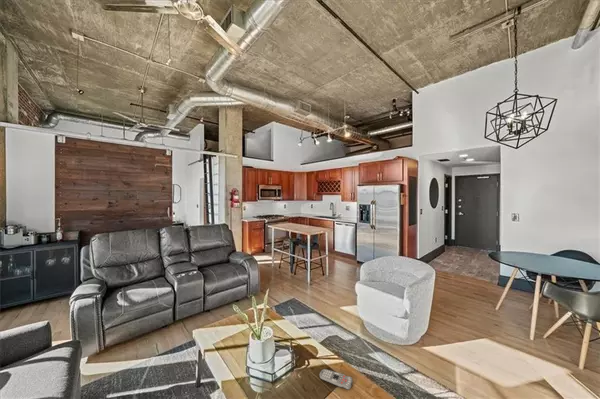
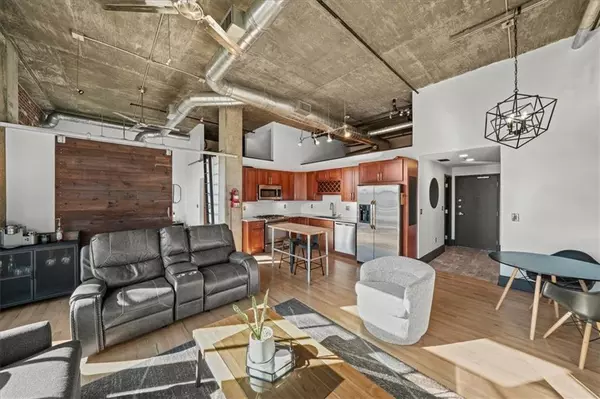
- remote control [319,368,353,391]
